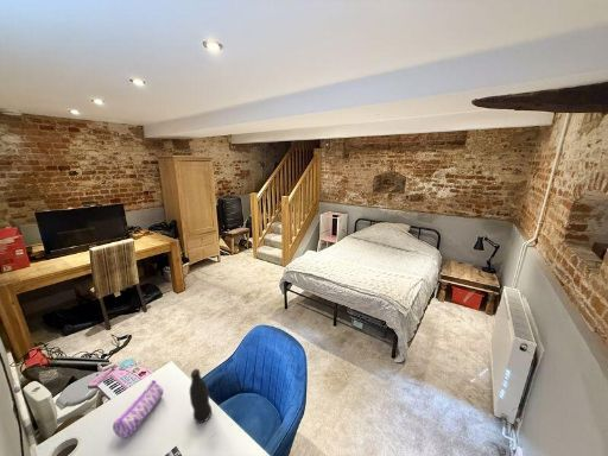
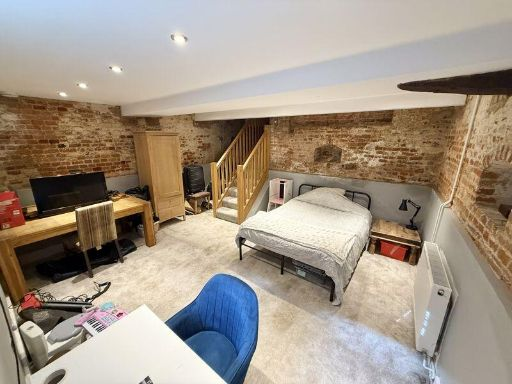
- bottle [189,368,213,424]
- pencil case [112,379,164,439]
